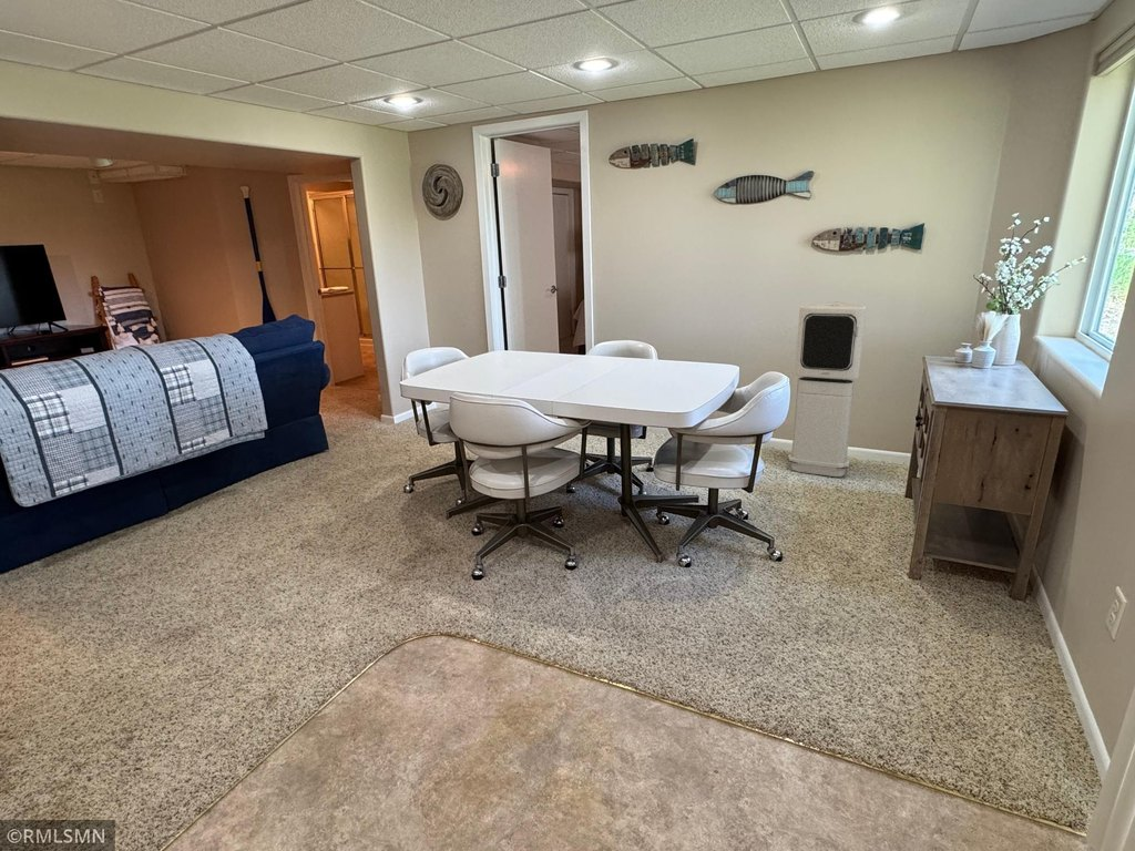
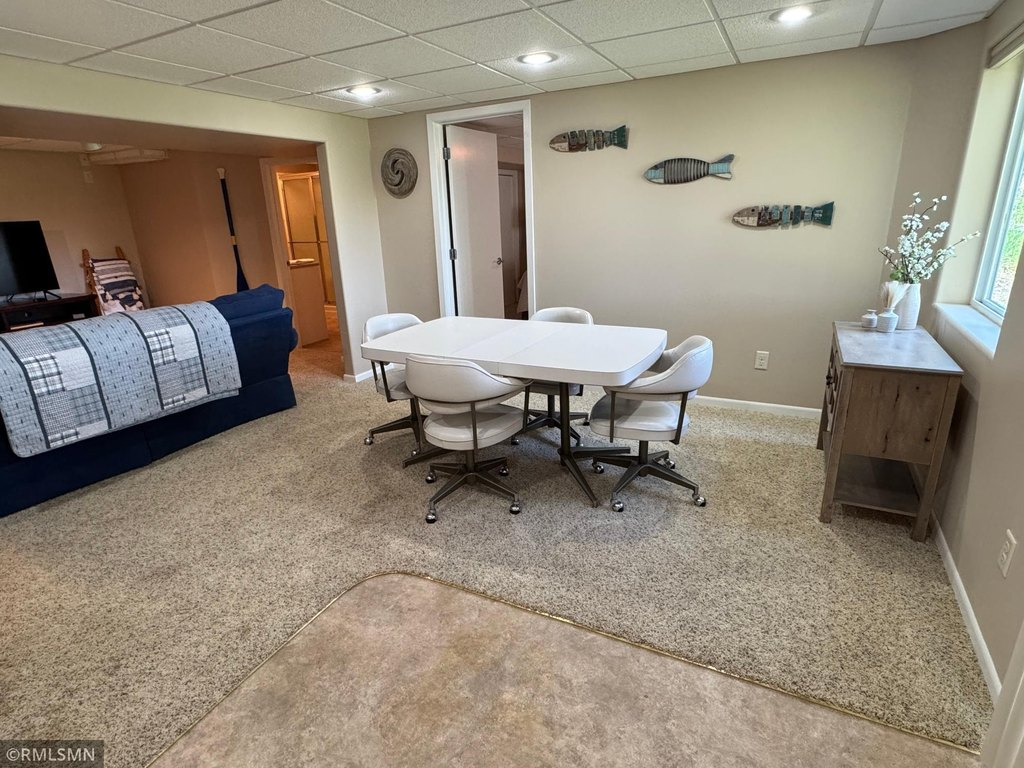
- air purifier [787,300,868,478]
